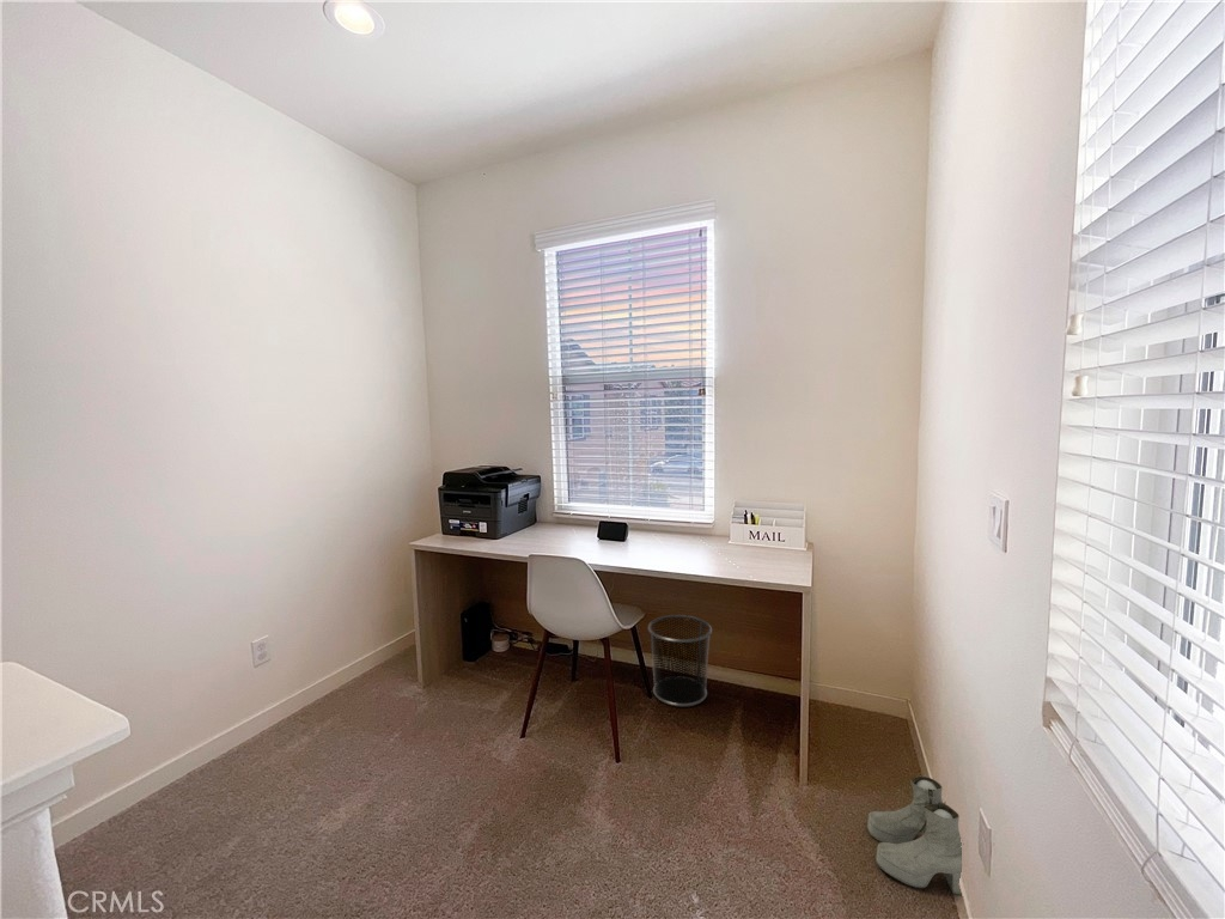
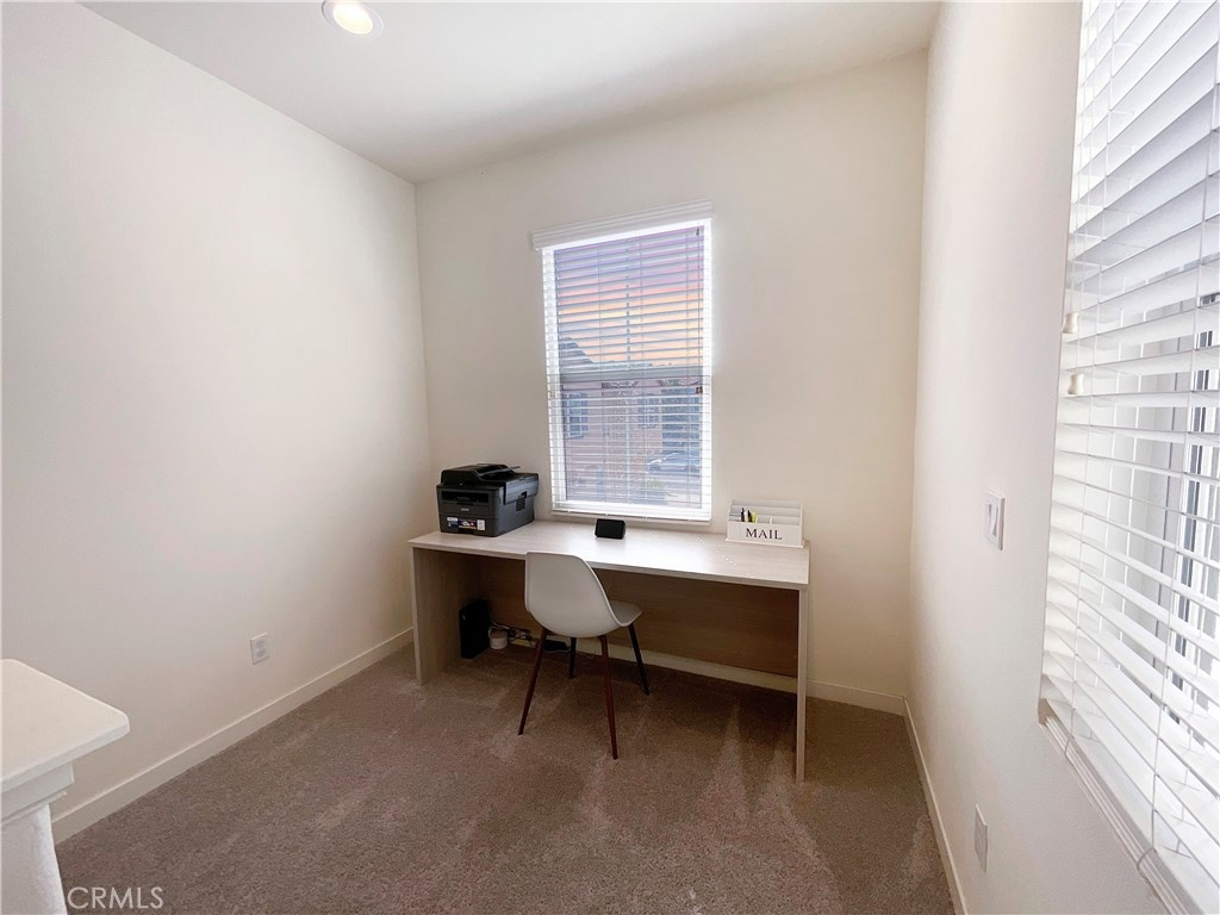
- boots [866,775,963,897]
- waste bin [647,614,713,707]
